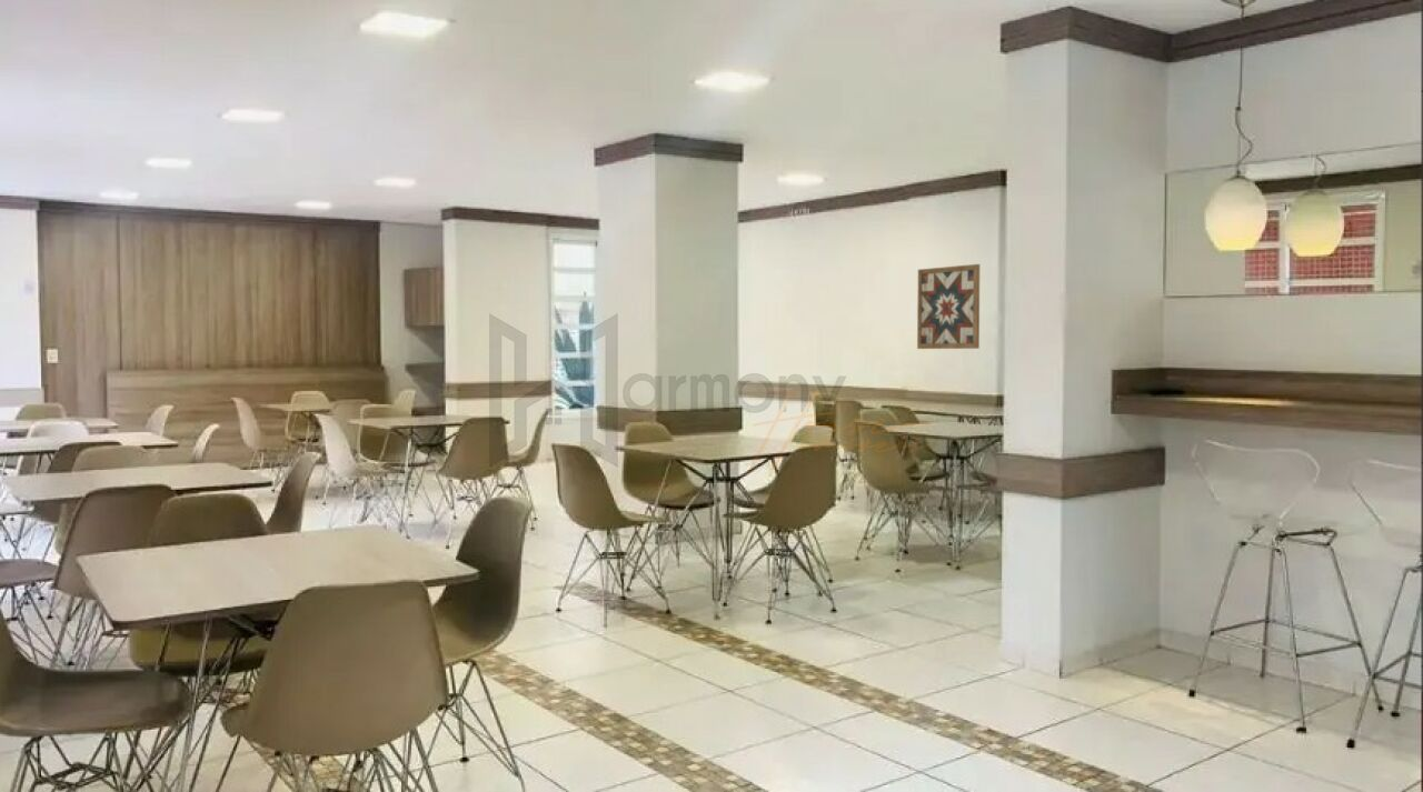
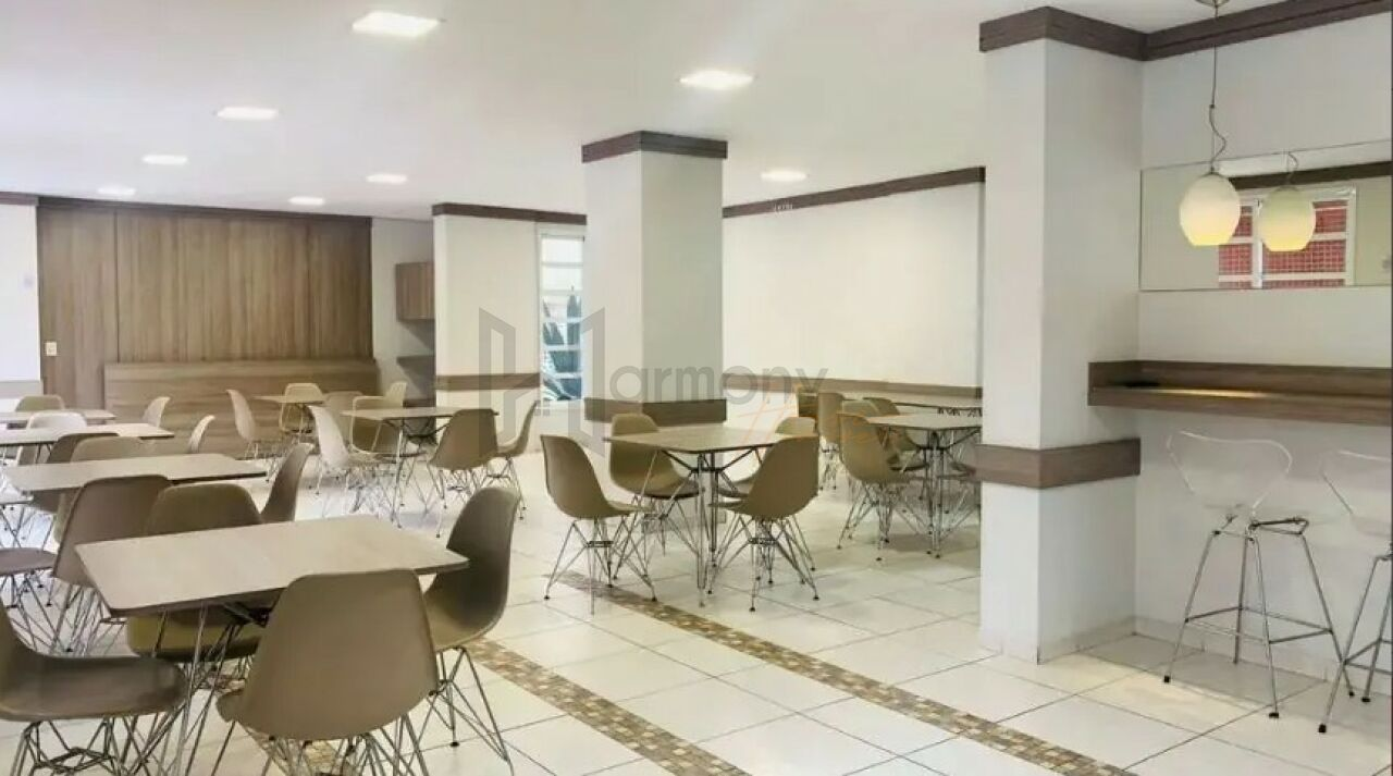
- wall art [916,263,981,350]
